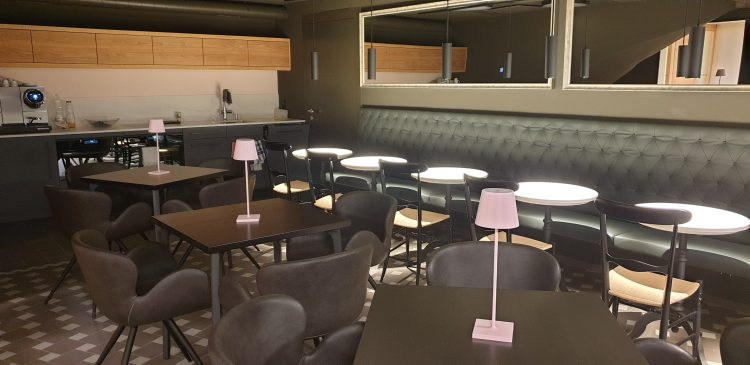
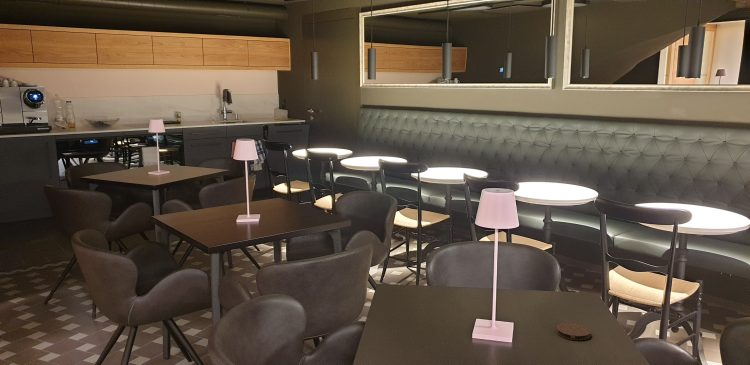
+ coaster [556,322,592,341]
